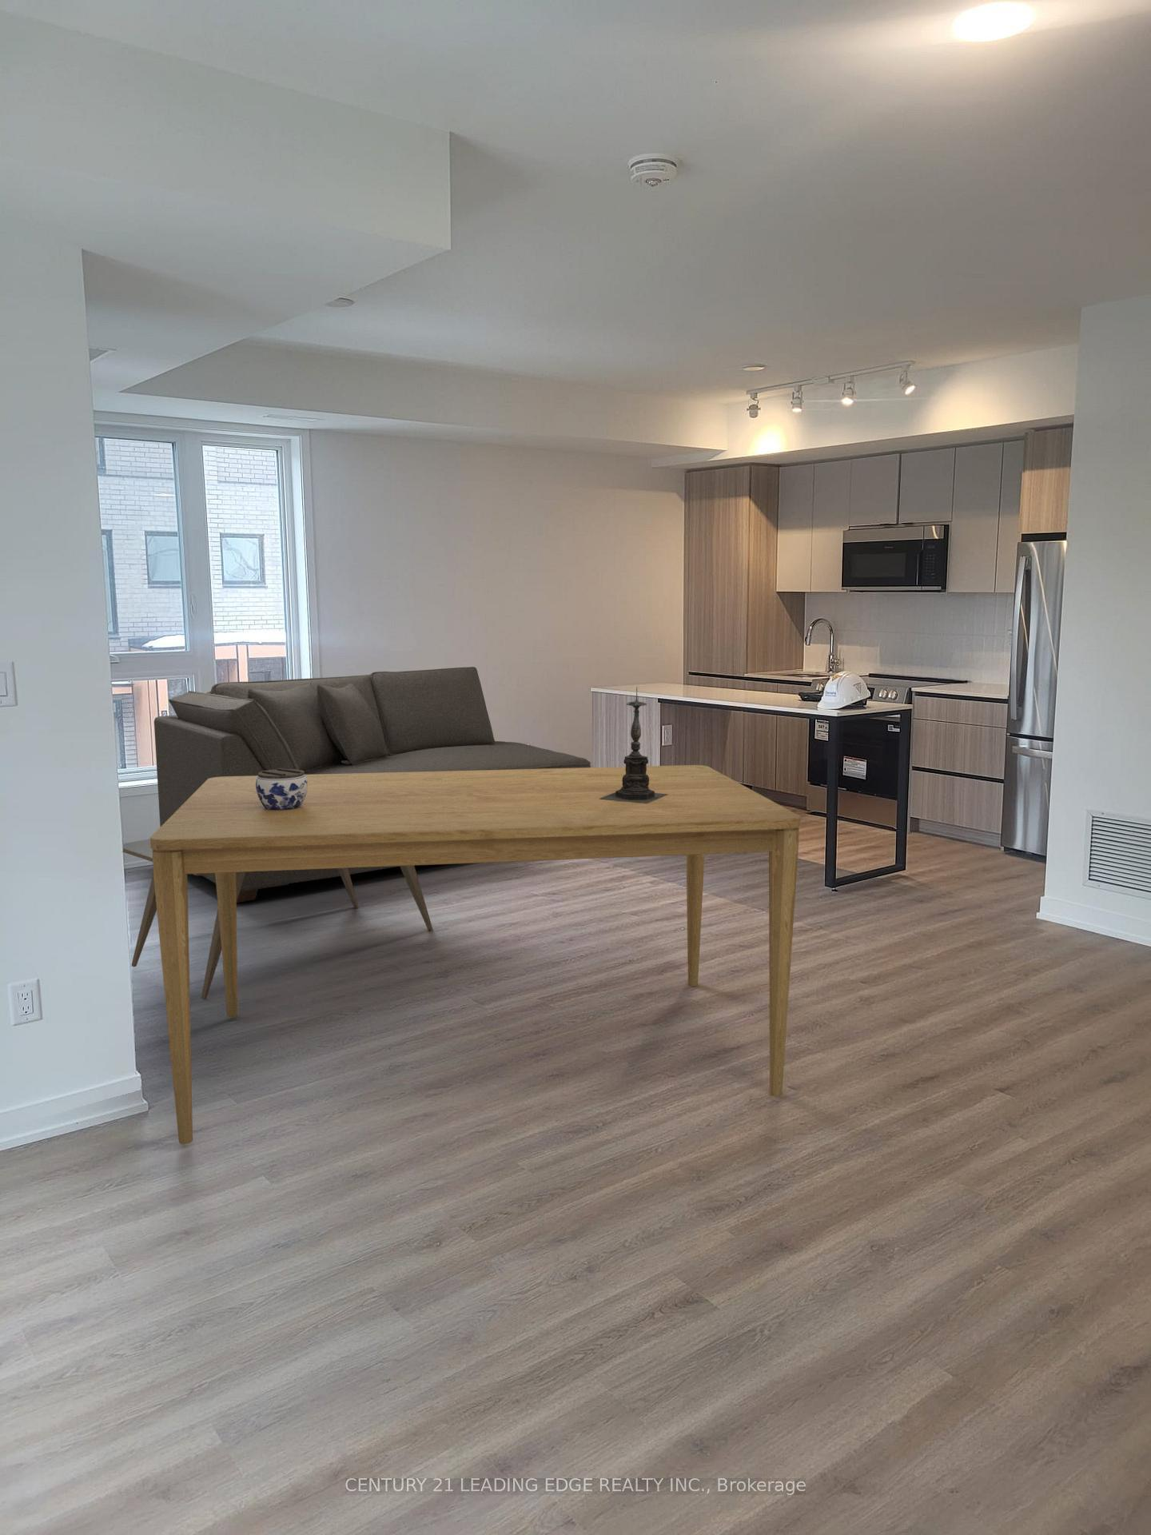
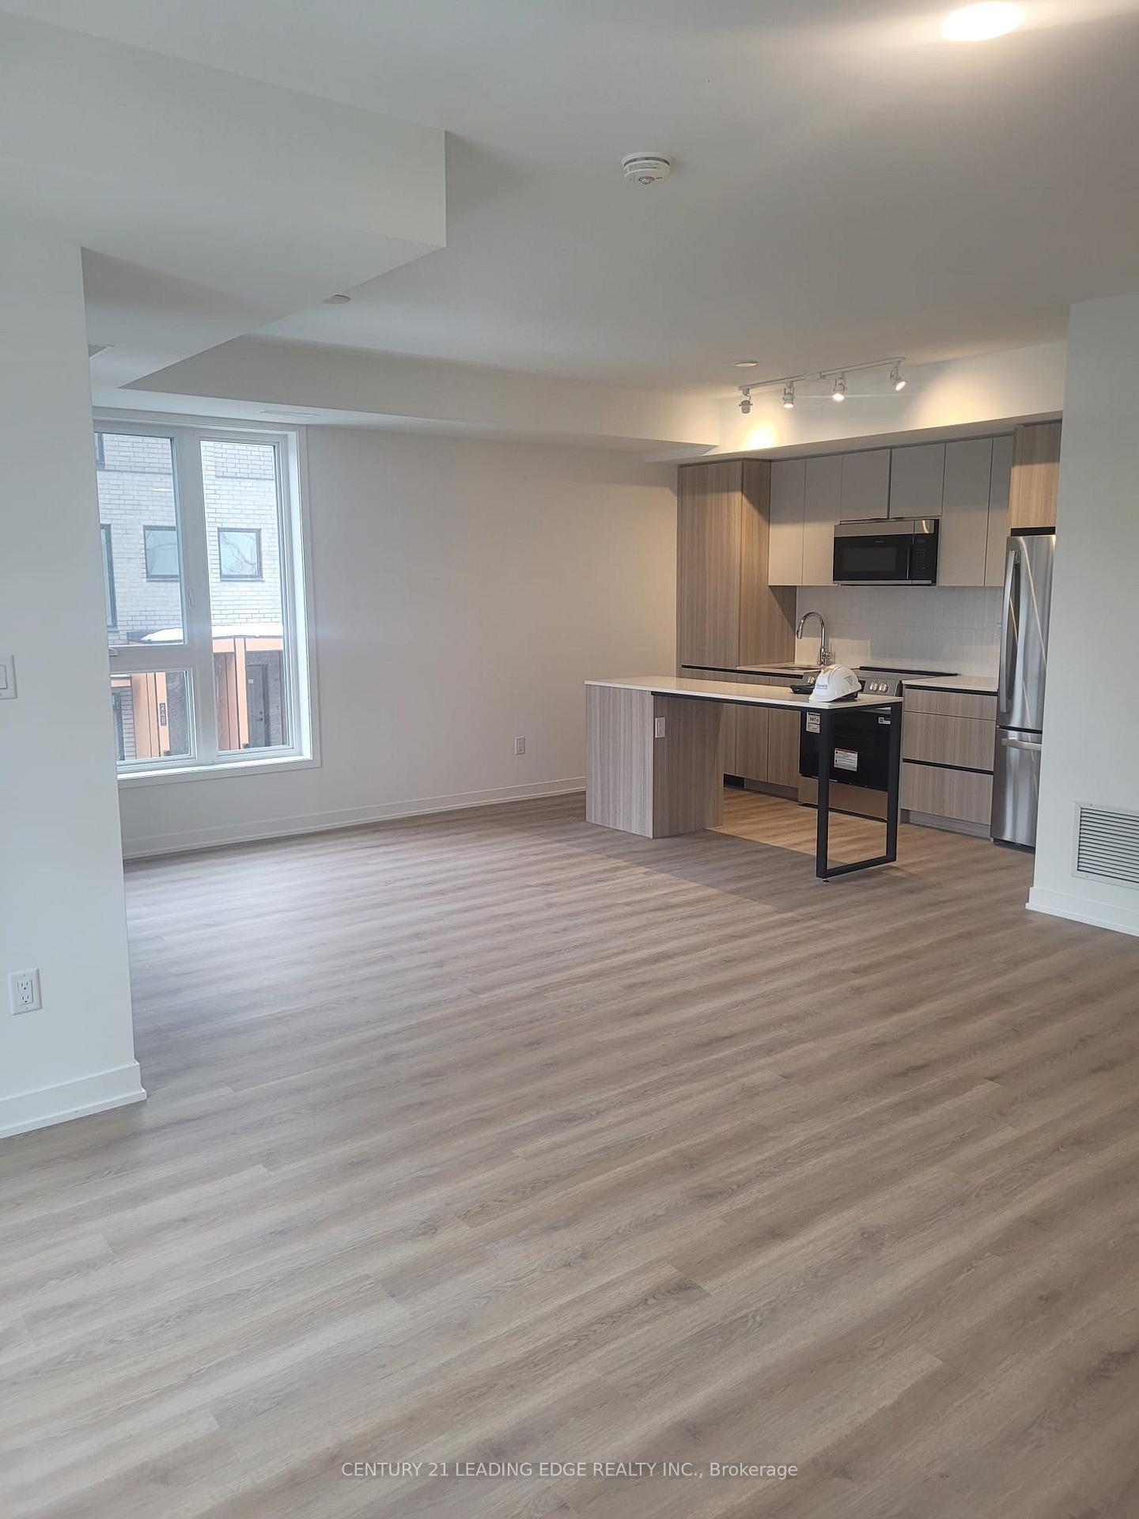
- sofa [154,666,591,903]
- side table [122,838,434,1001]
- jar [256,769,308,810]
- dining table [150,764,800,1145]
- candle holder [600,687,666,804]
